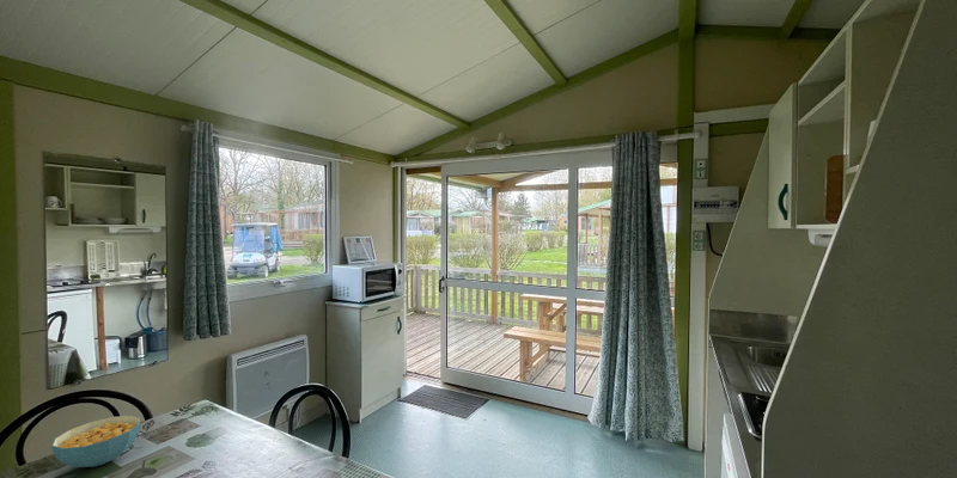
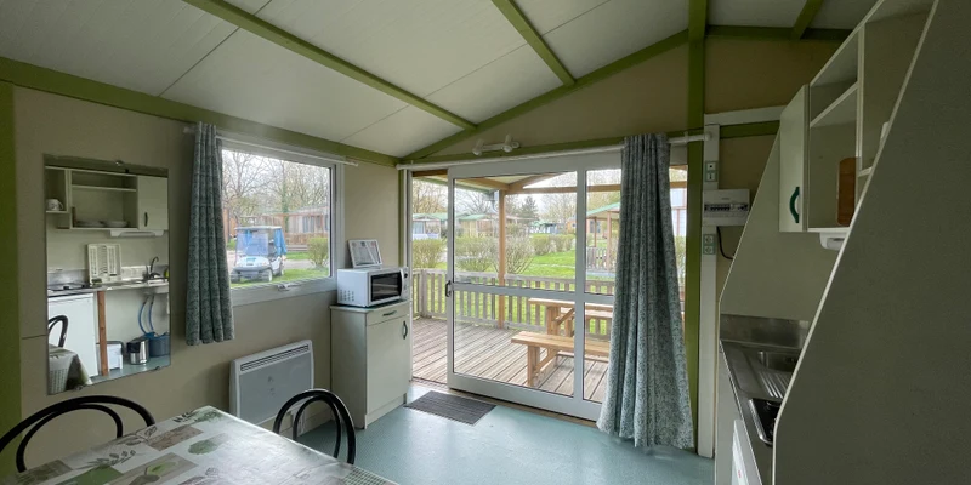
- cereal bowl [50,415,141,468]
